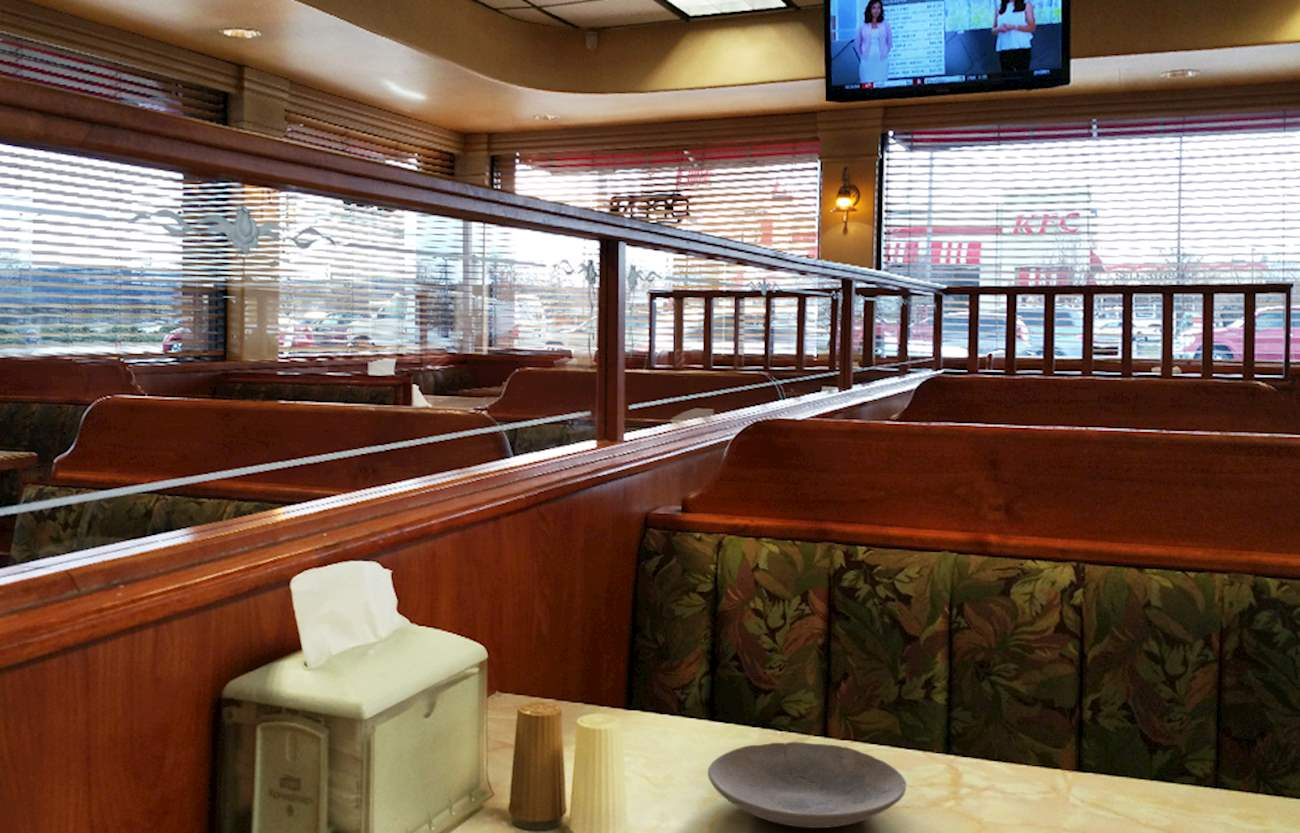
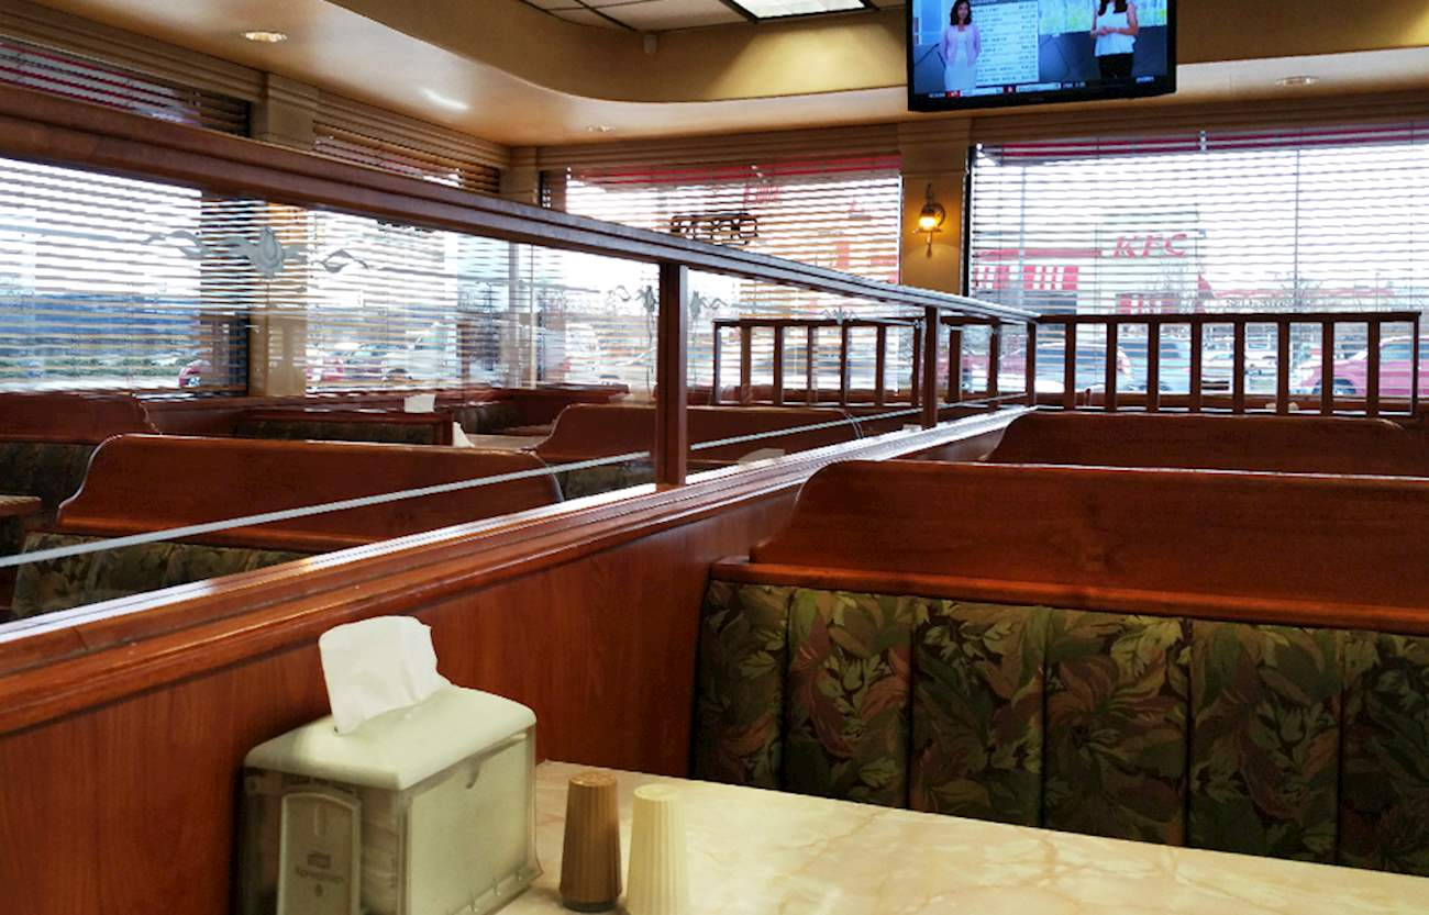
- plate [707,741,907,829]
